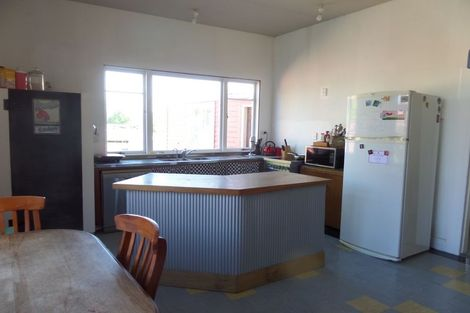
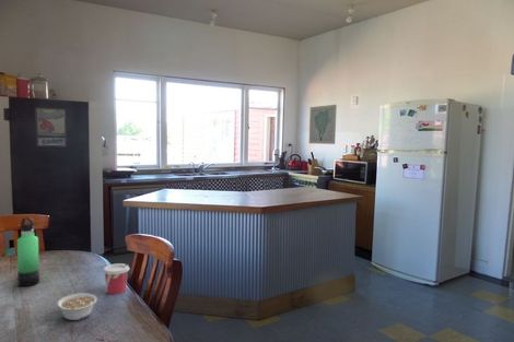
+ thermos bottle [16,216,40,287]
+ legume [56,292,98,321]
+ wall art [308,104,338,145]
+ cup [102,262,130,295]
